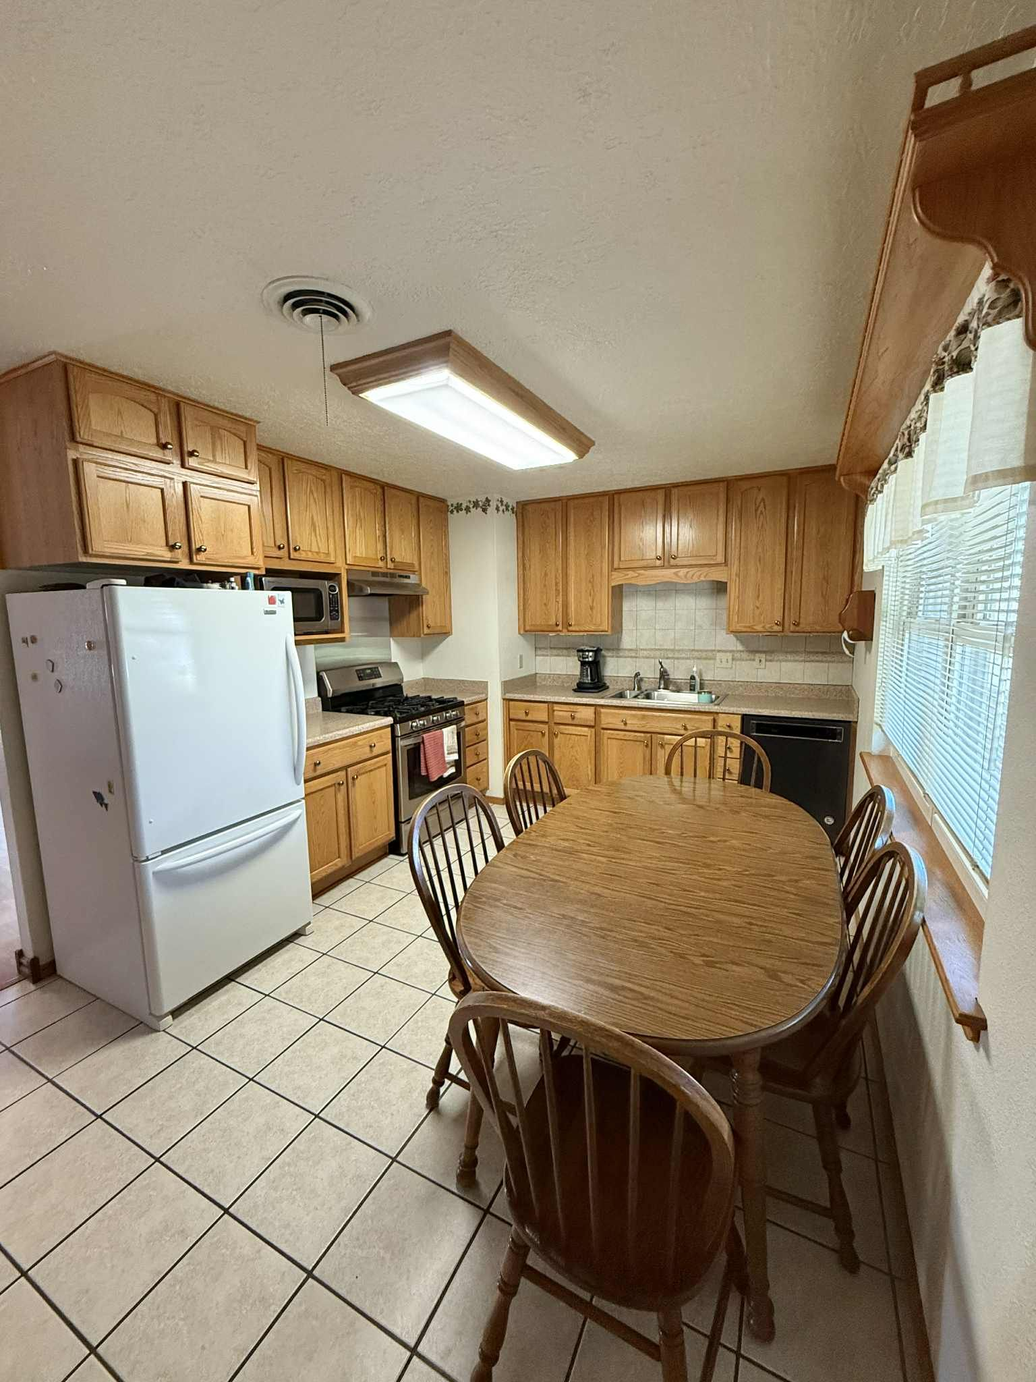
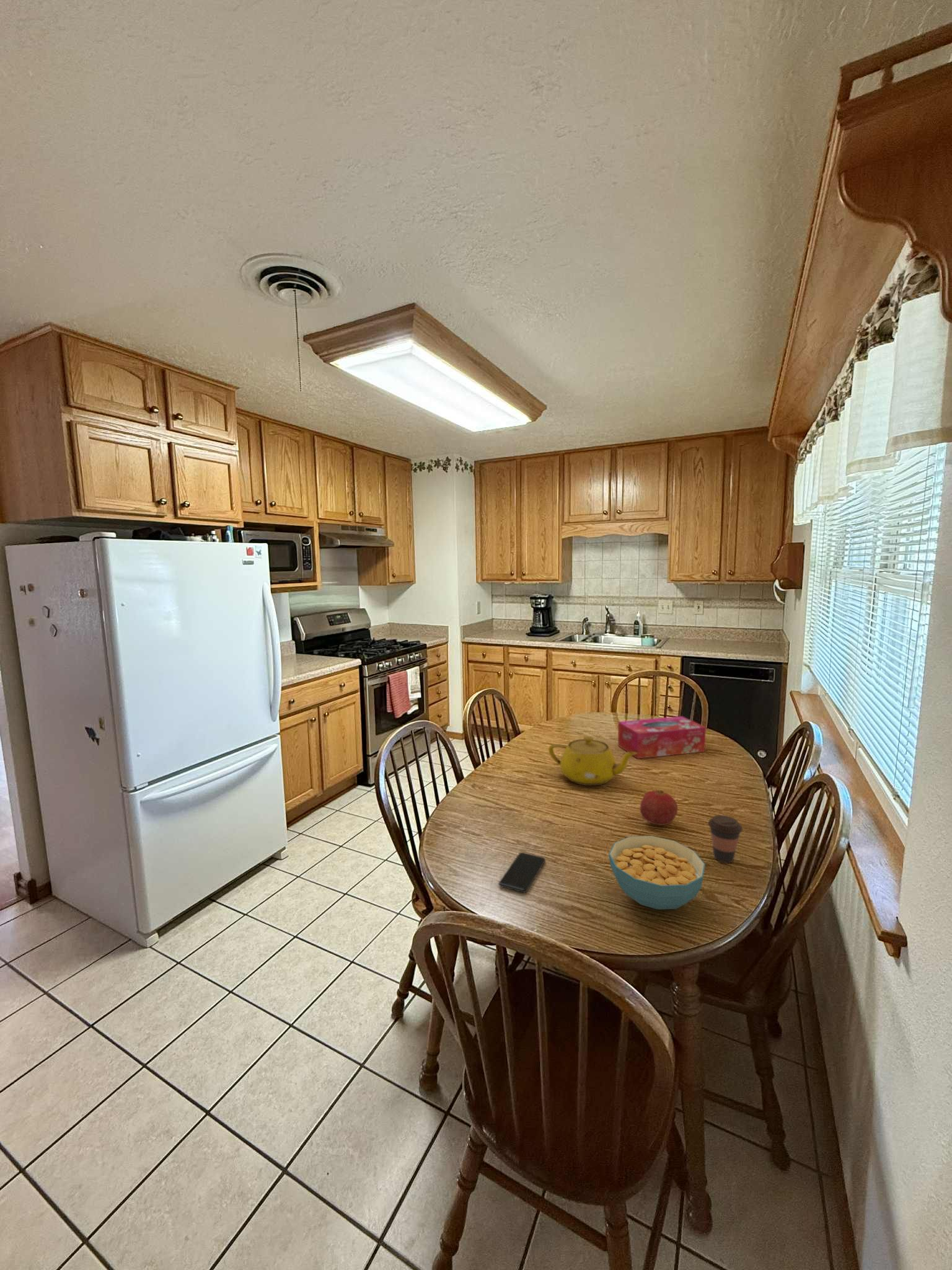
+ teapot [548,735,637,787]
+ smartphone [498,852,546,893]
+ fruit [639,789,679,826]
+ coffee cup [707,814,743,864]
+ cereal bowl [608,835,706,910]
+ tissue box [617,716,707,759]
